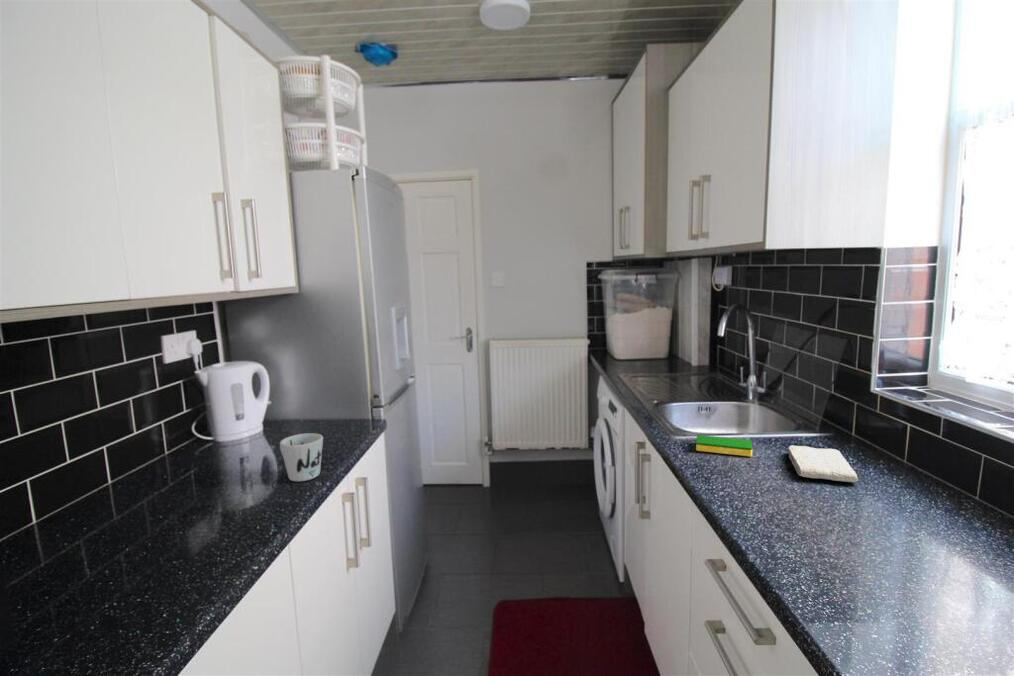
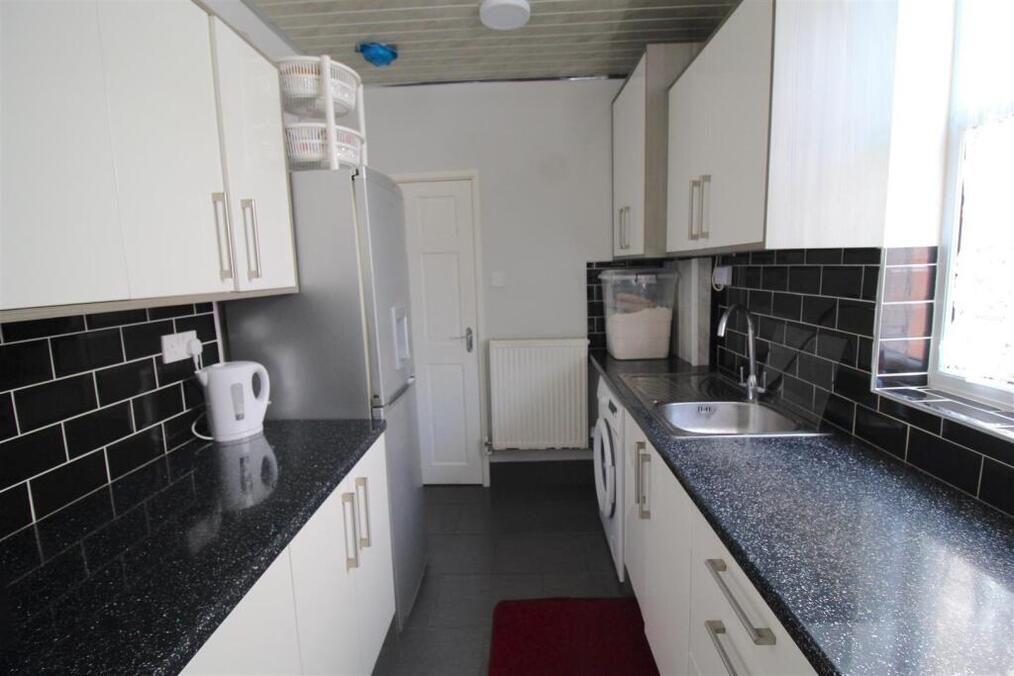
- dish sponge [695,434,754,458]
- washcloth [788,445,859,483]
- mug [279,432,324,482]
